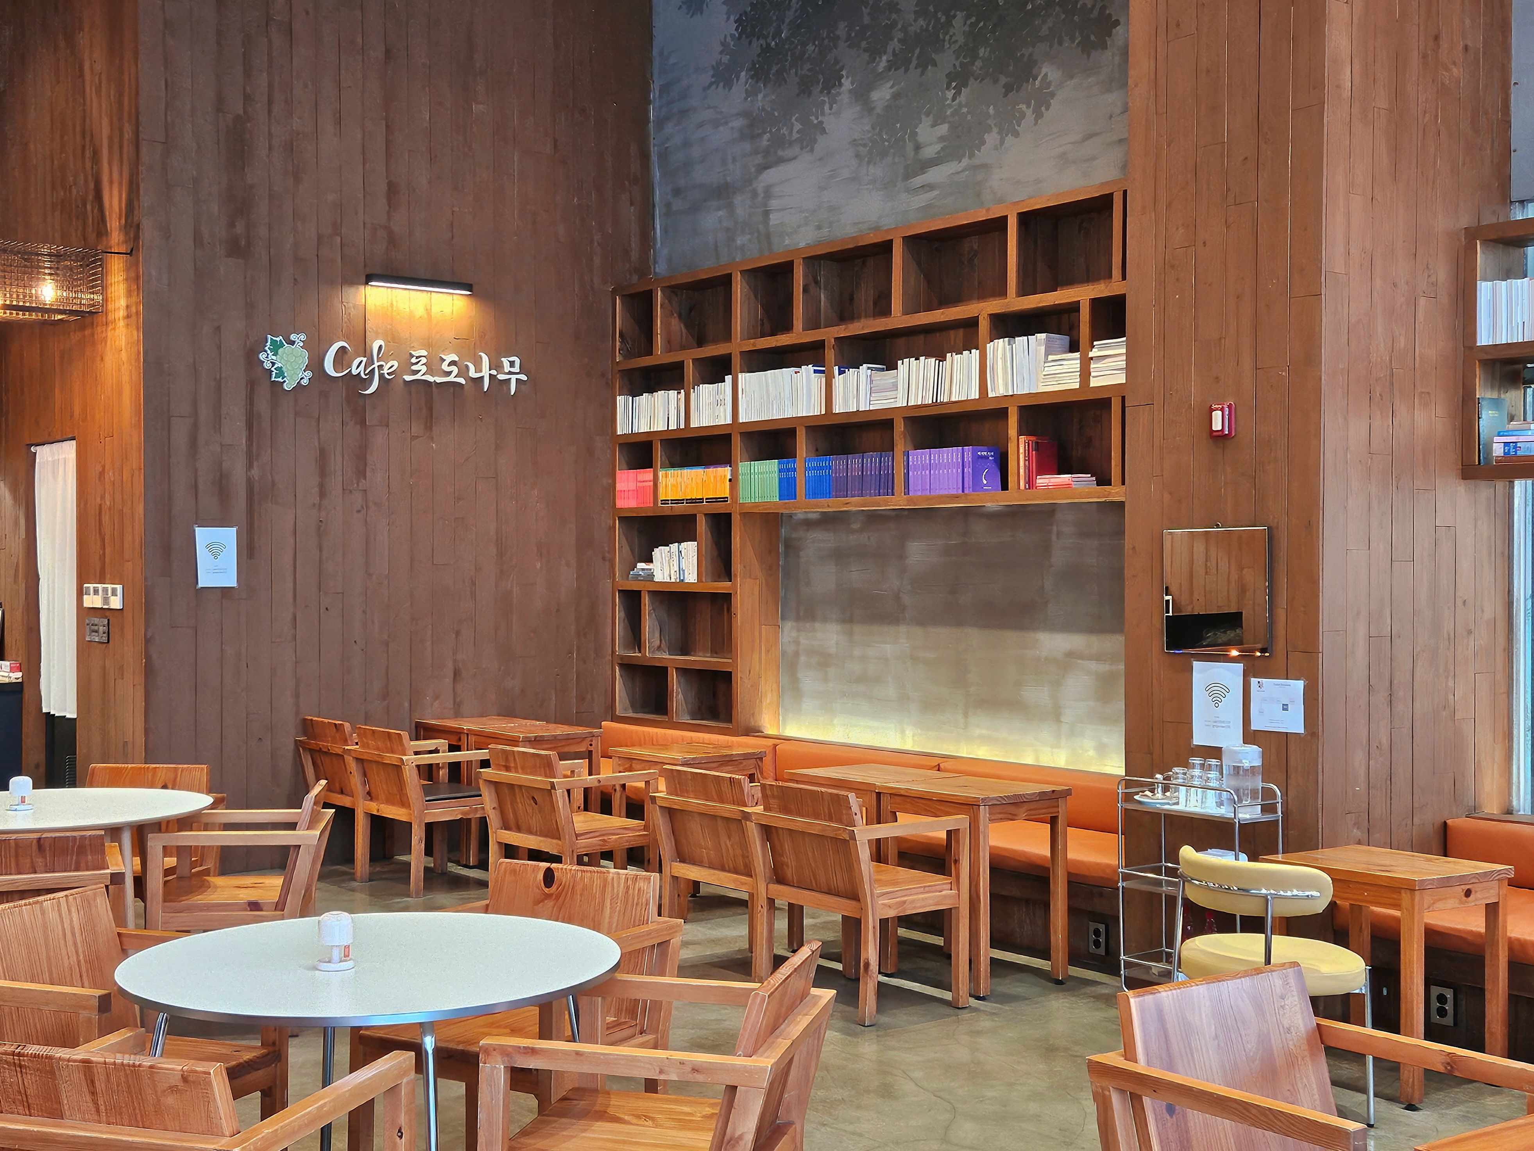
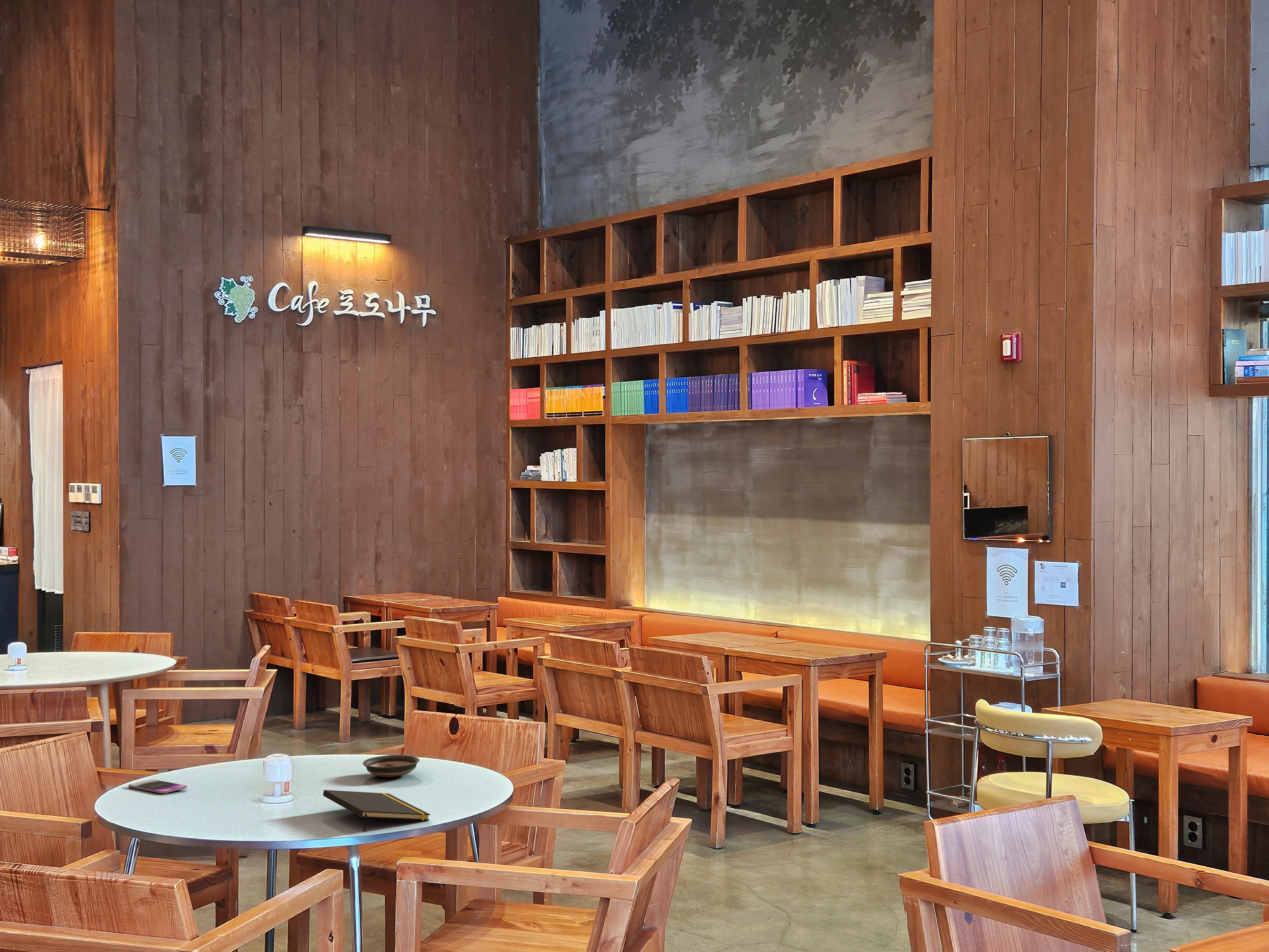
+ saucer [362,755,420,778]
+ notepad [323,790,430,832]
+ smartphone [128,779,187,794]
